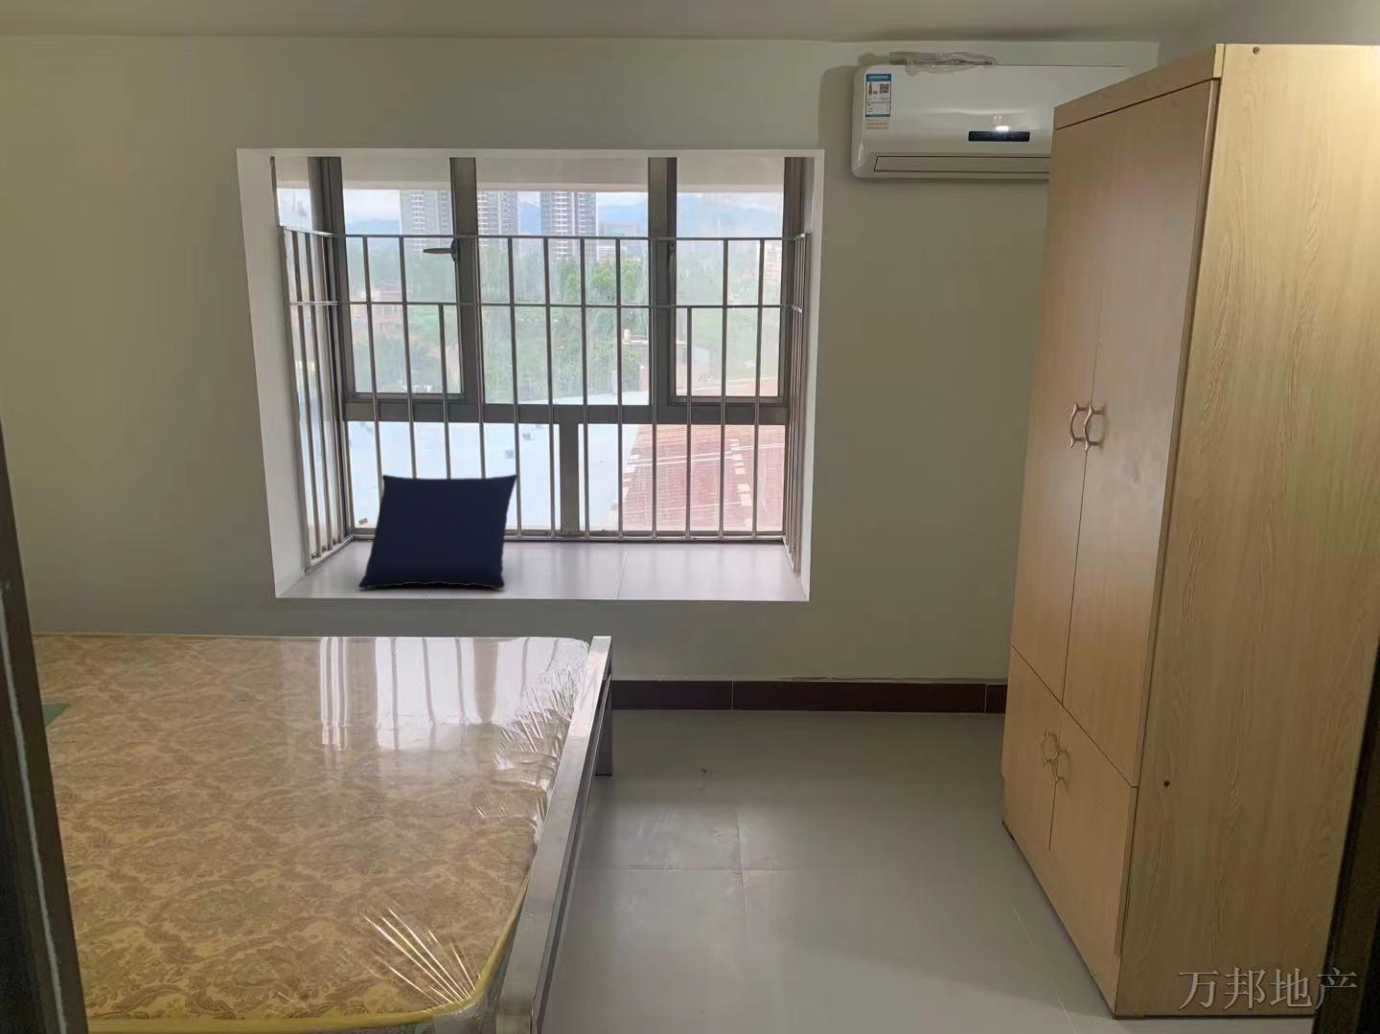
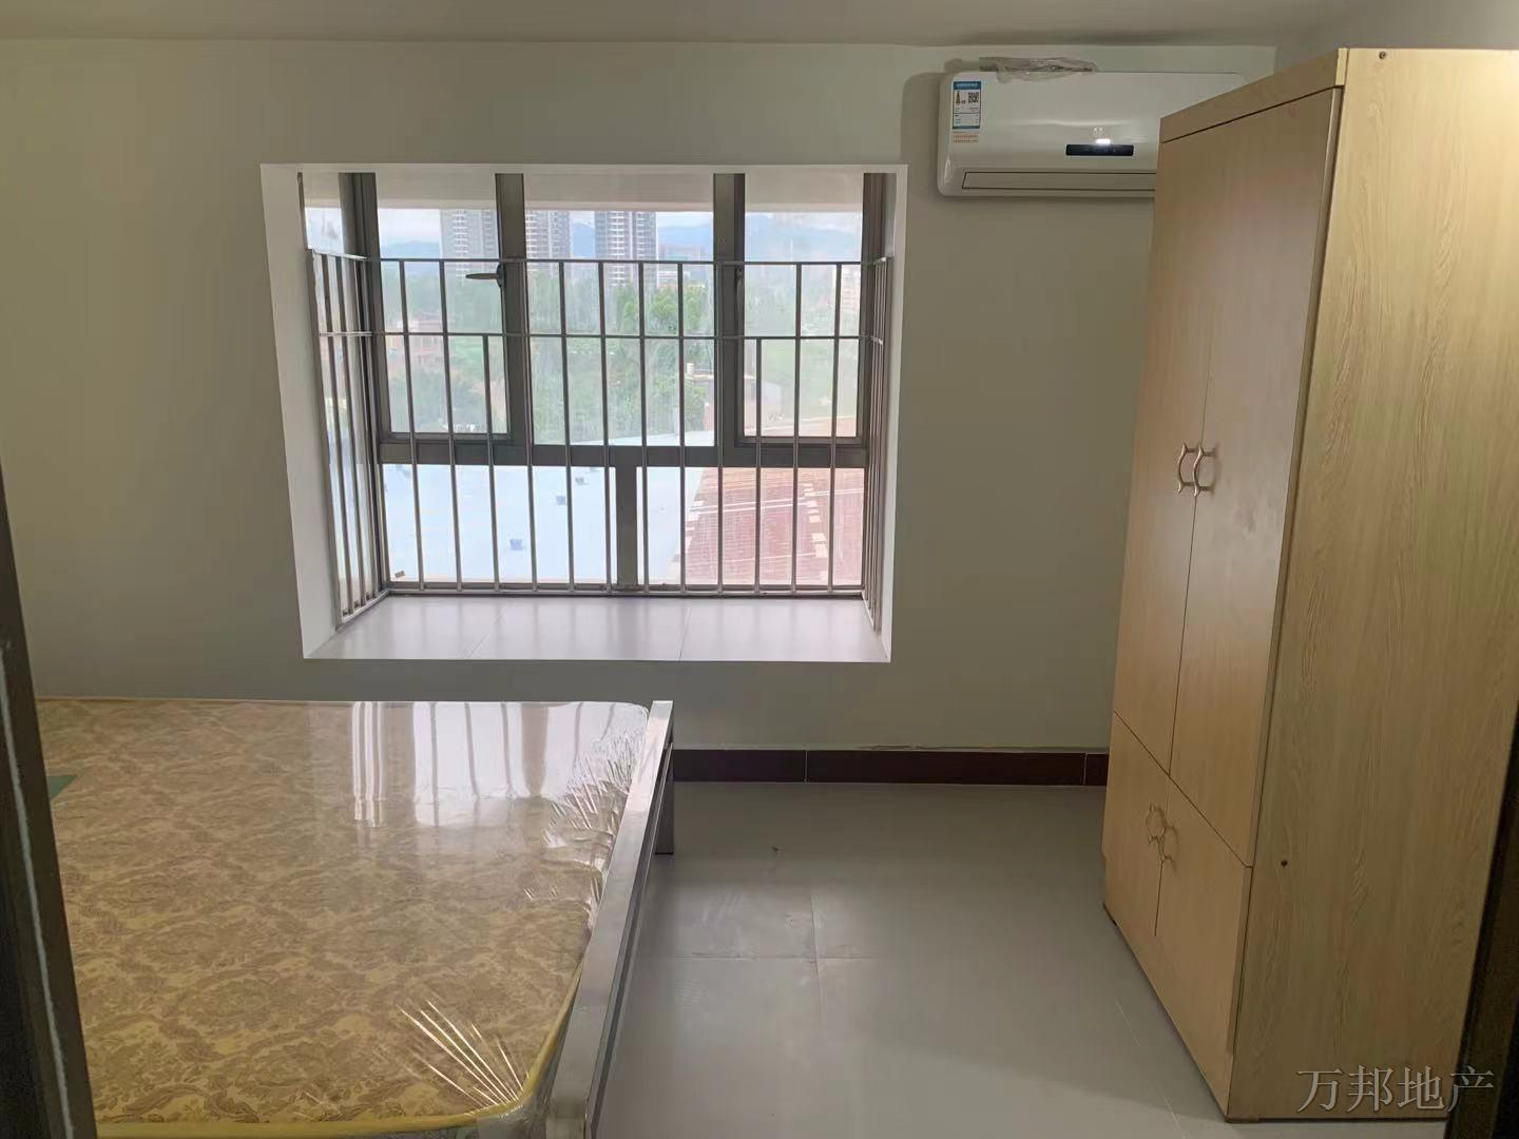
- cushion [357,472,518,590]
